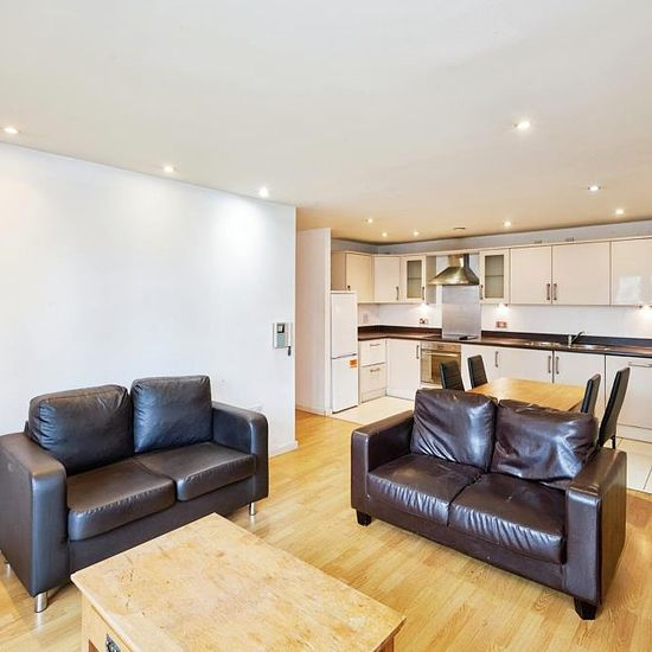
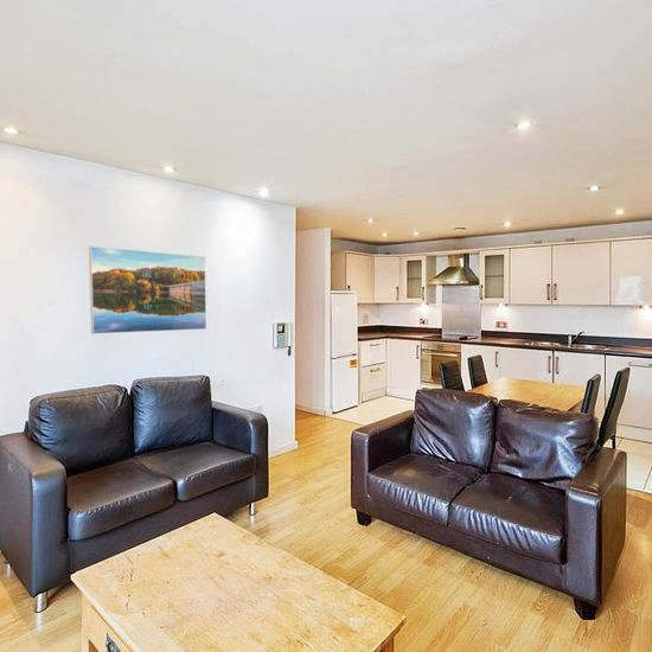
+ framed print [88,244,207,335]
